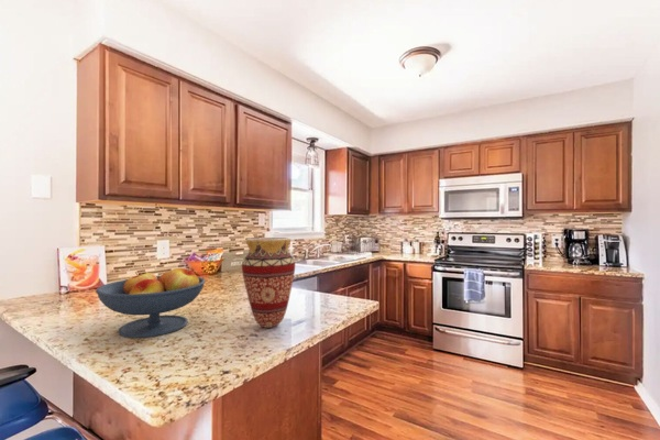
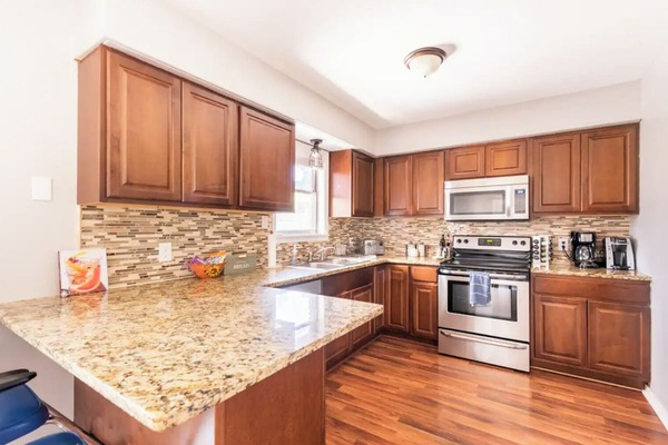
- fruit bowl [95,267,207,339]
- vase [241,237,296,329]
